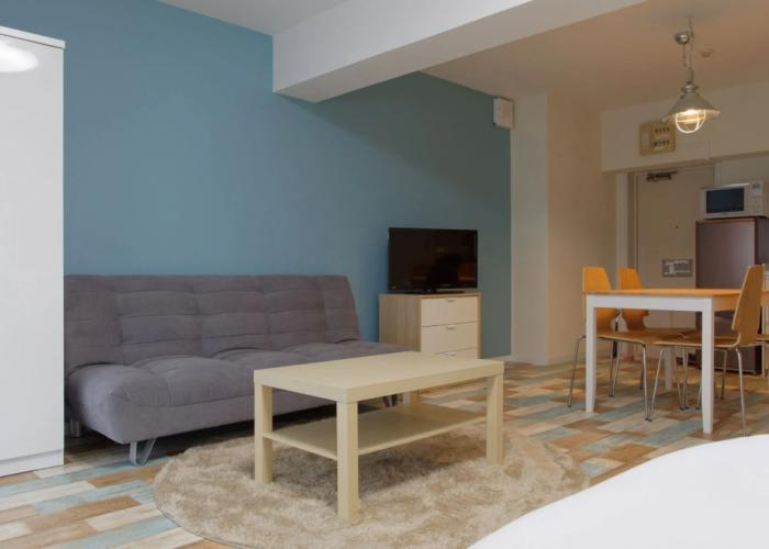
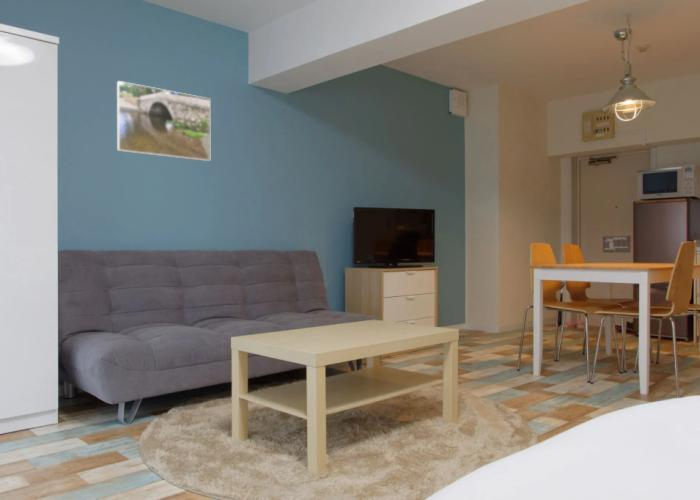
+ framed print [116,80,211,162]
